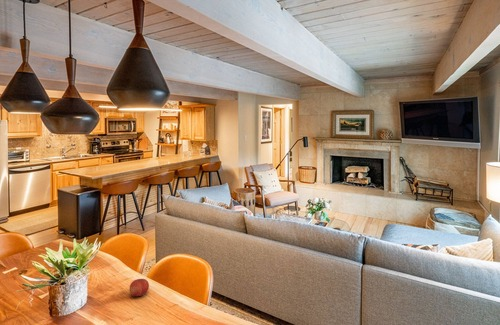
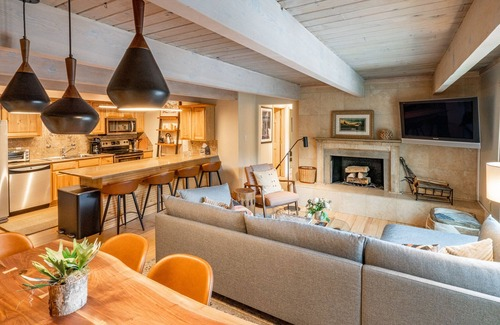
- fruit [129,278,150,297]
